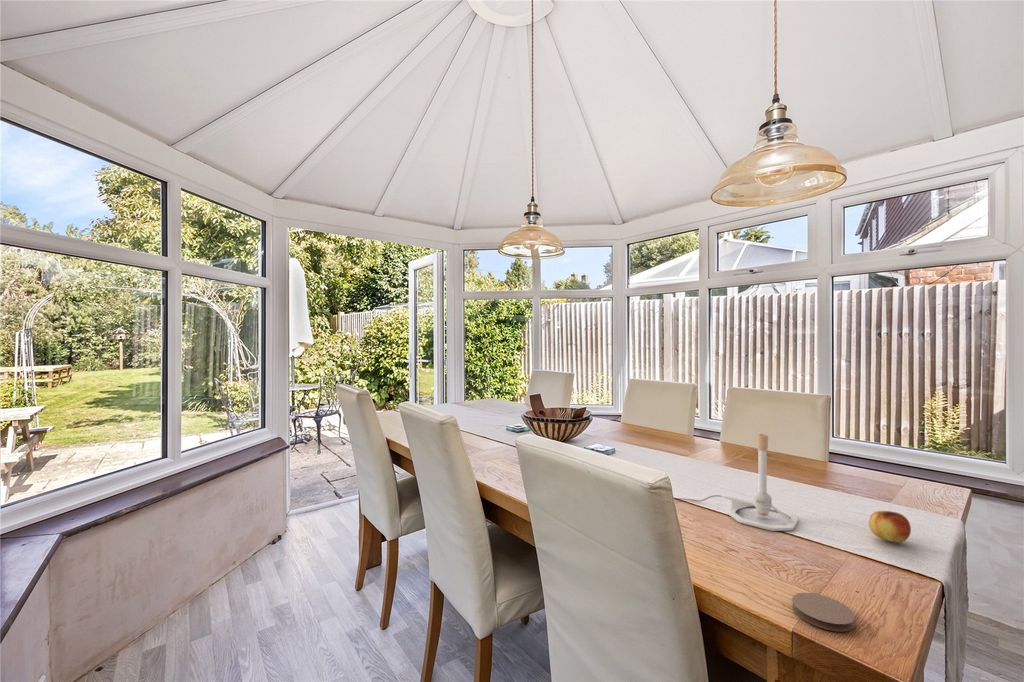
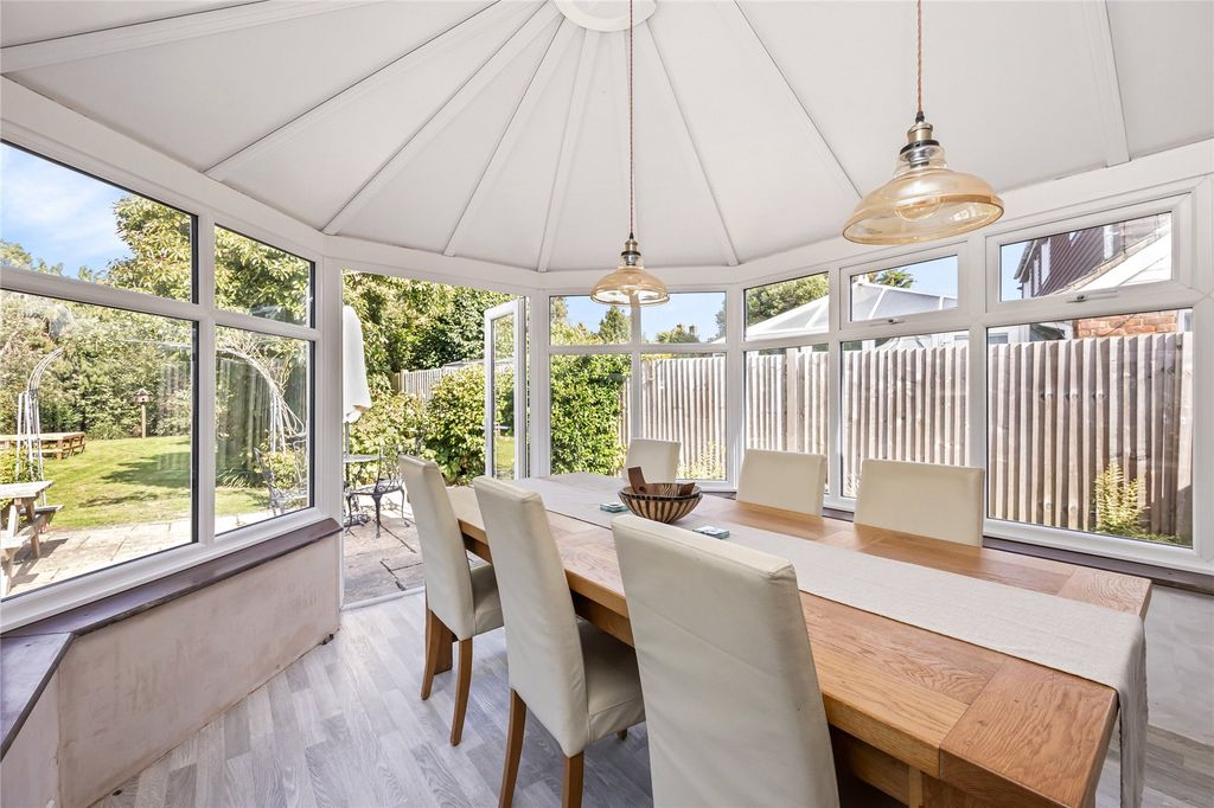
- fruit [868,510,912,544]
- lamp base [673,433,800,532]
- coaster [791,592,856,633]
